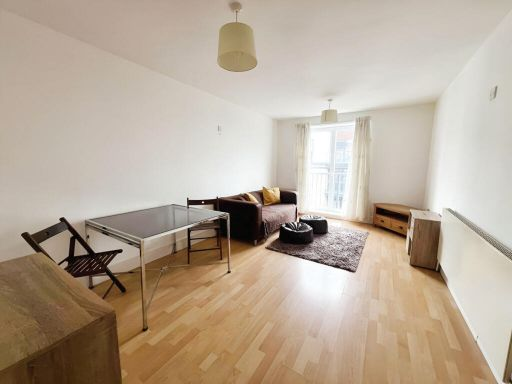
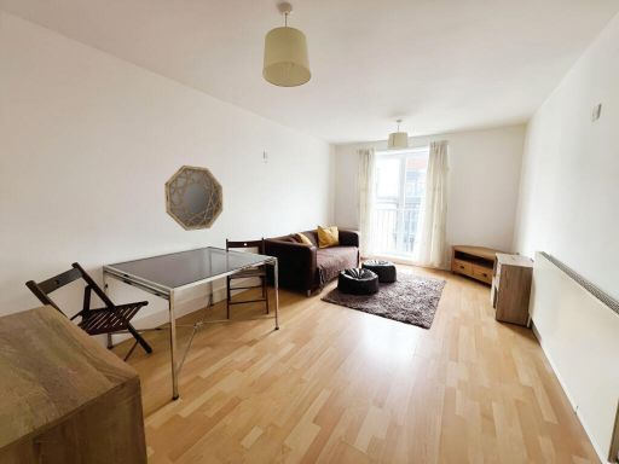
+ home mirror [163,164,224,232]
